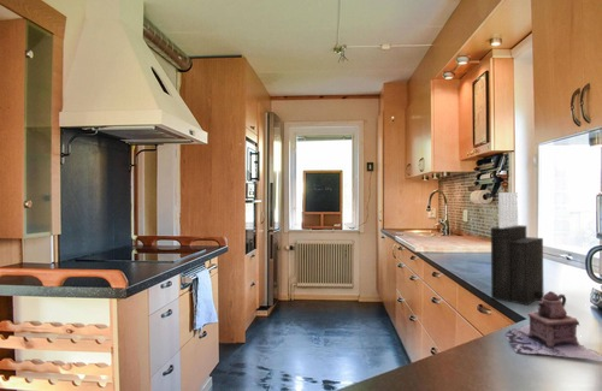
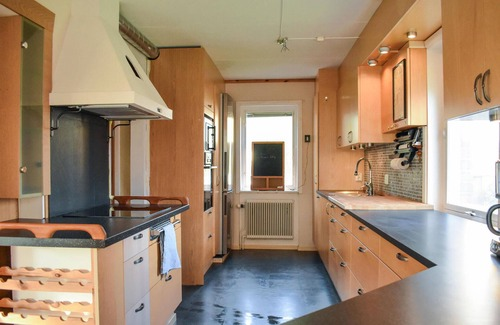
- knife block [490,191,545,306]
- teapot [504,290,602,362]
